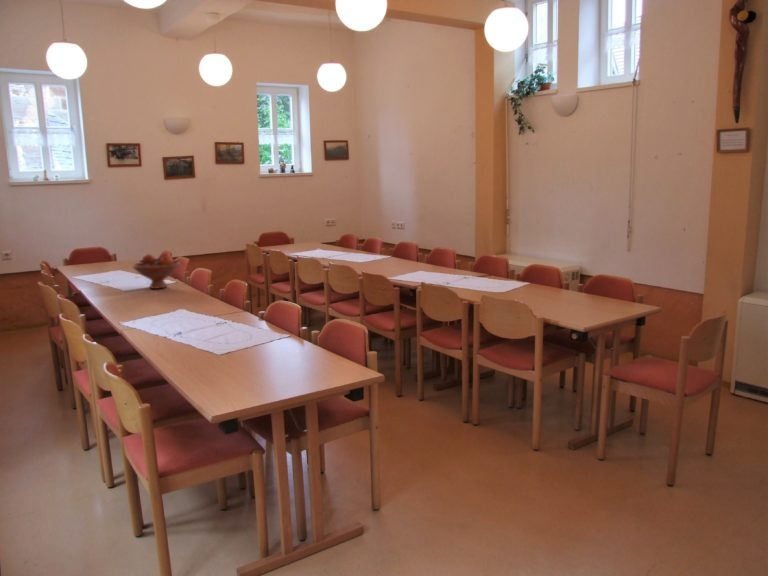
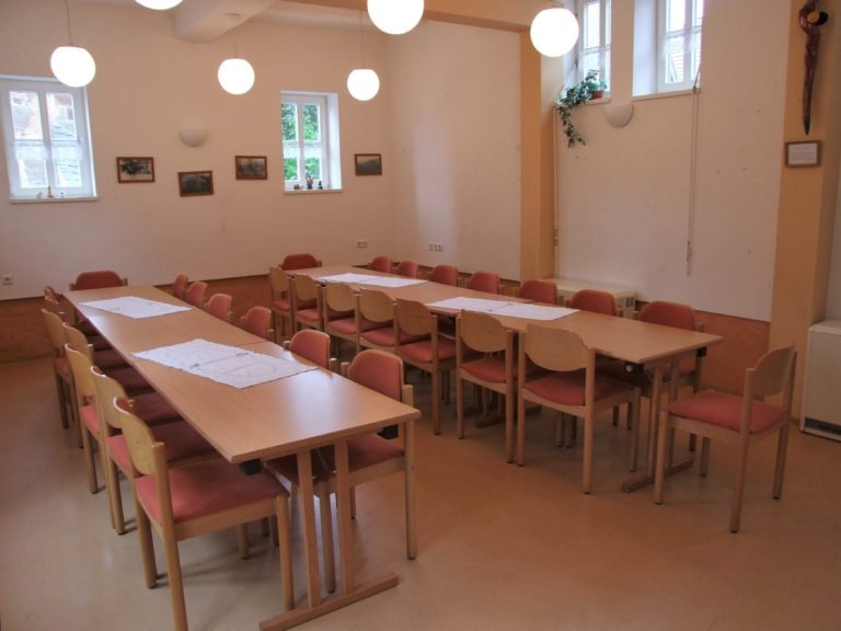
- fruit bowl [131,252,181,290]
